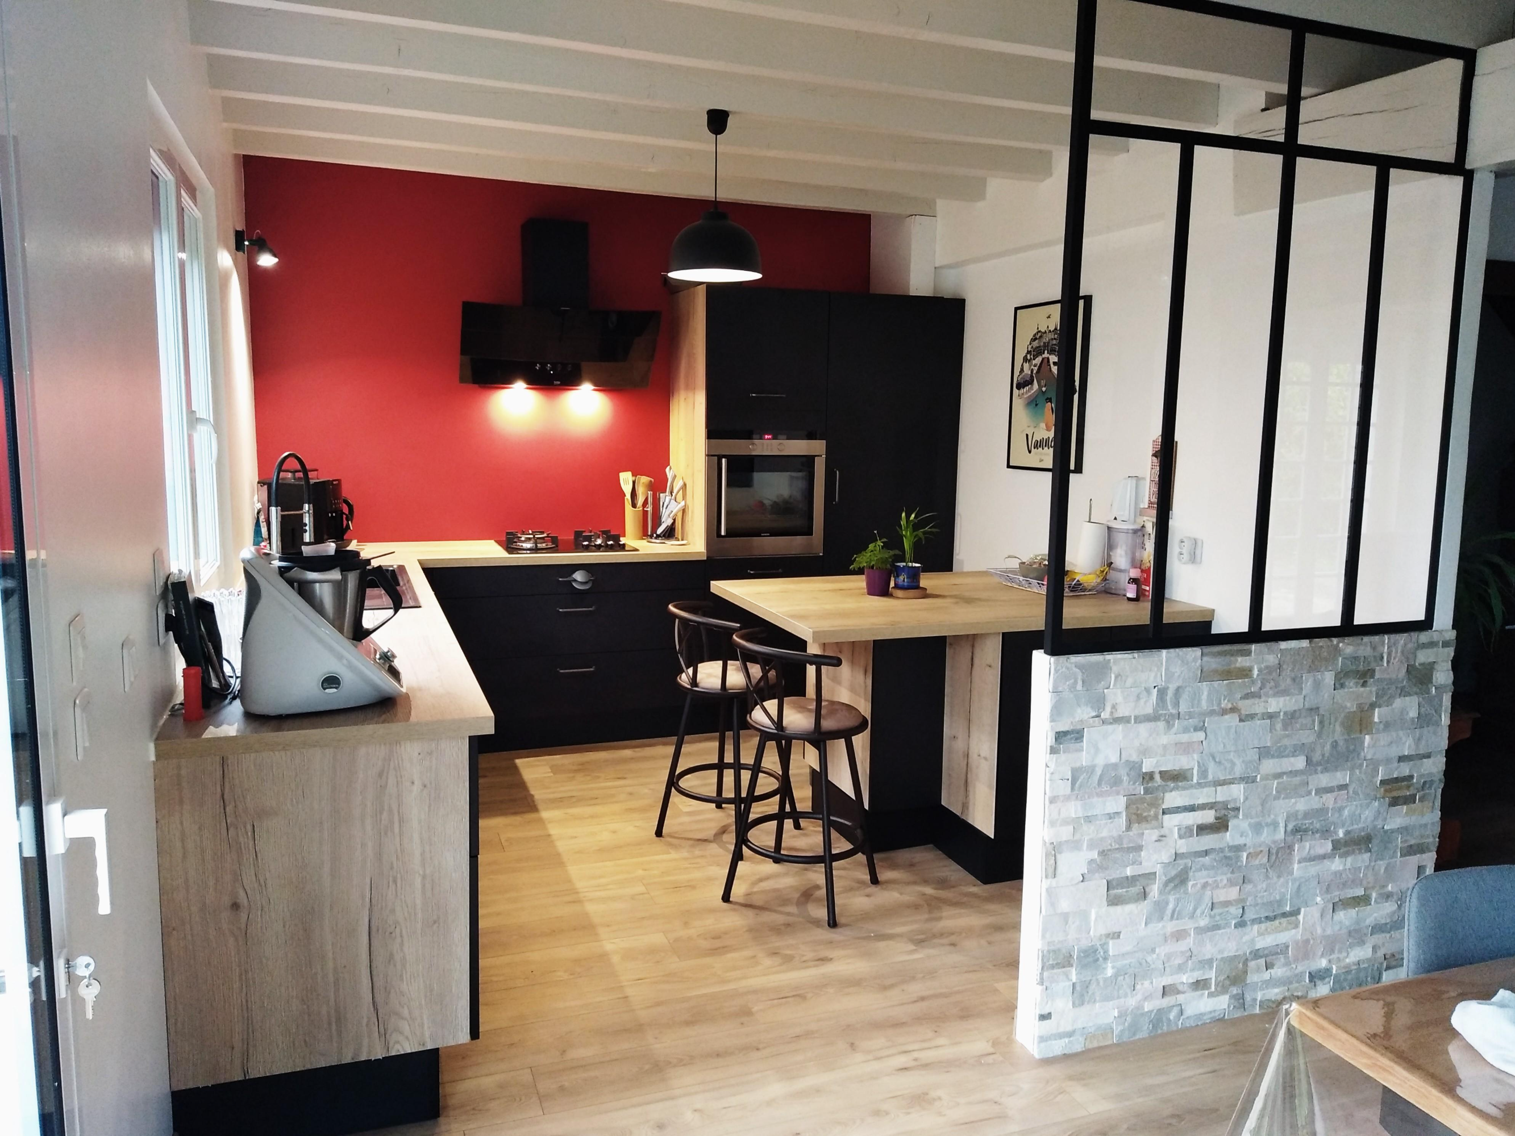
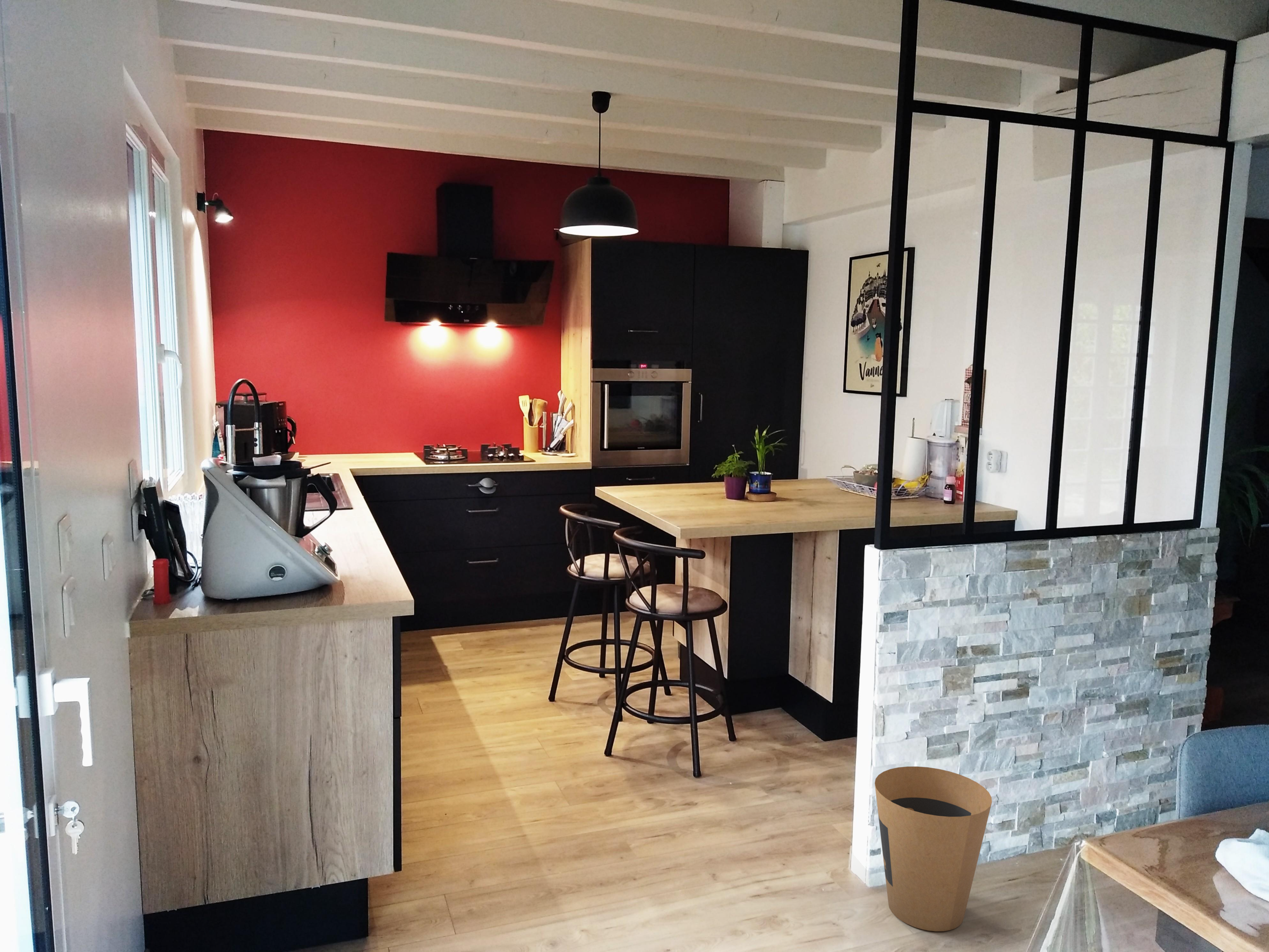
+ trash can [874,766,992,932]
